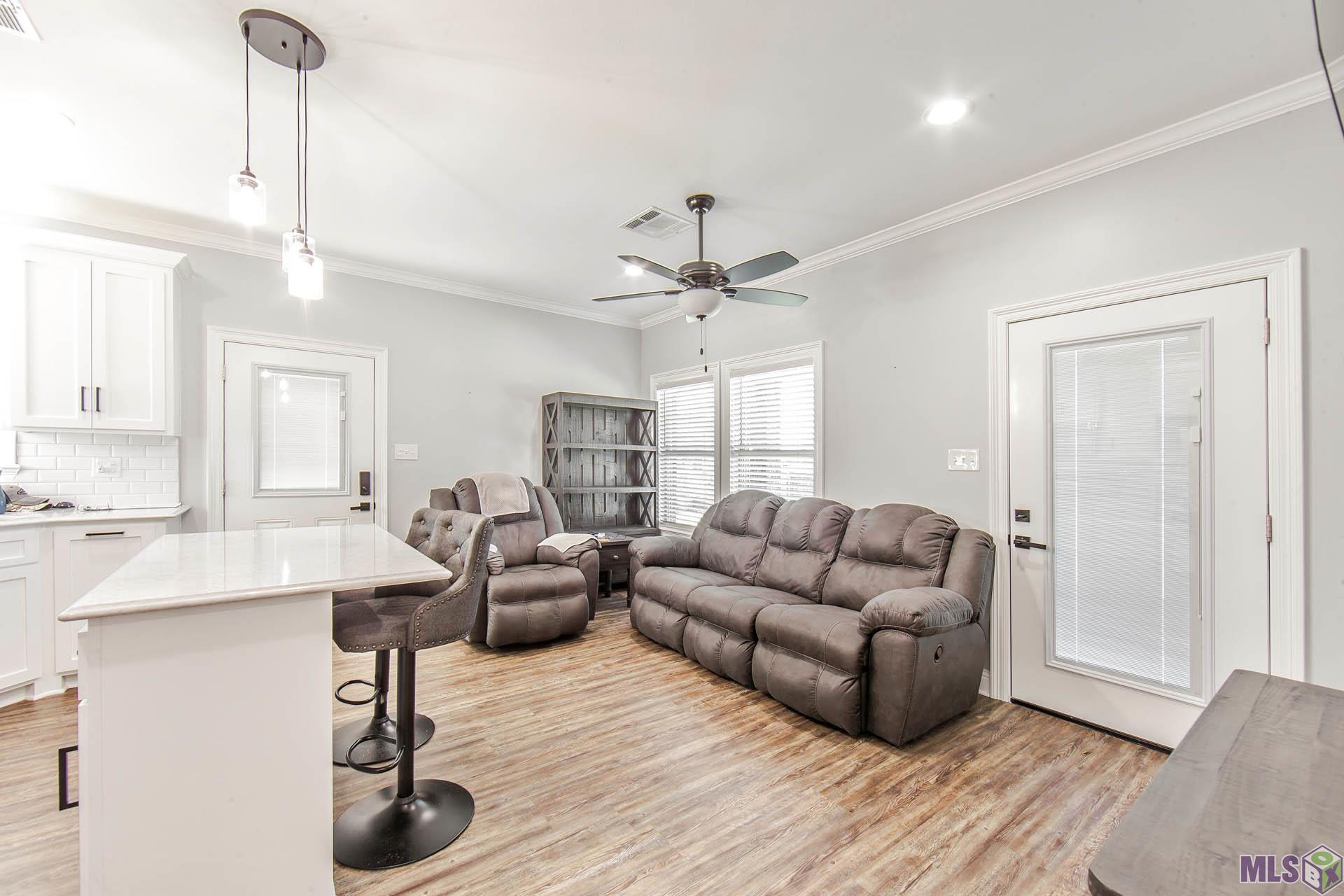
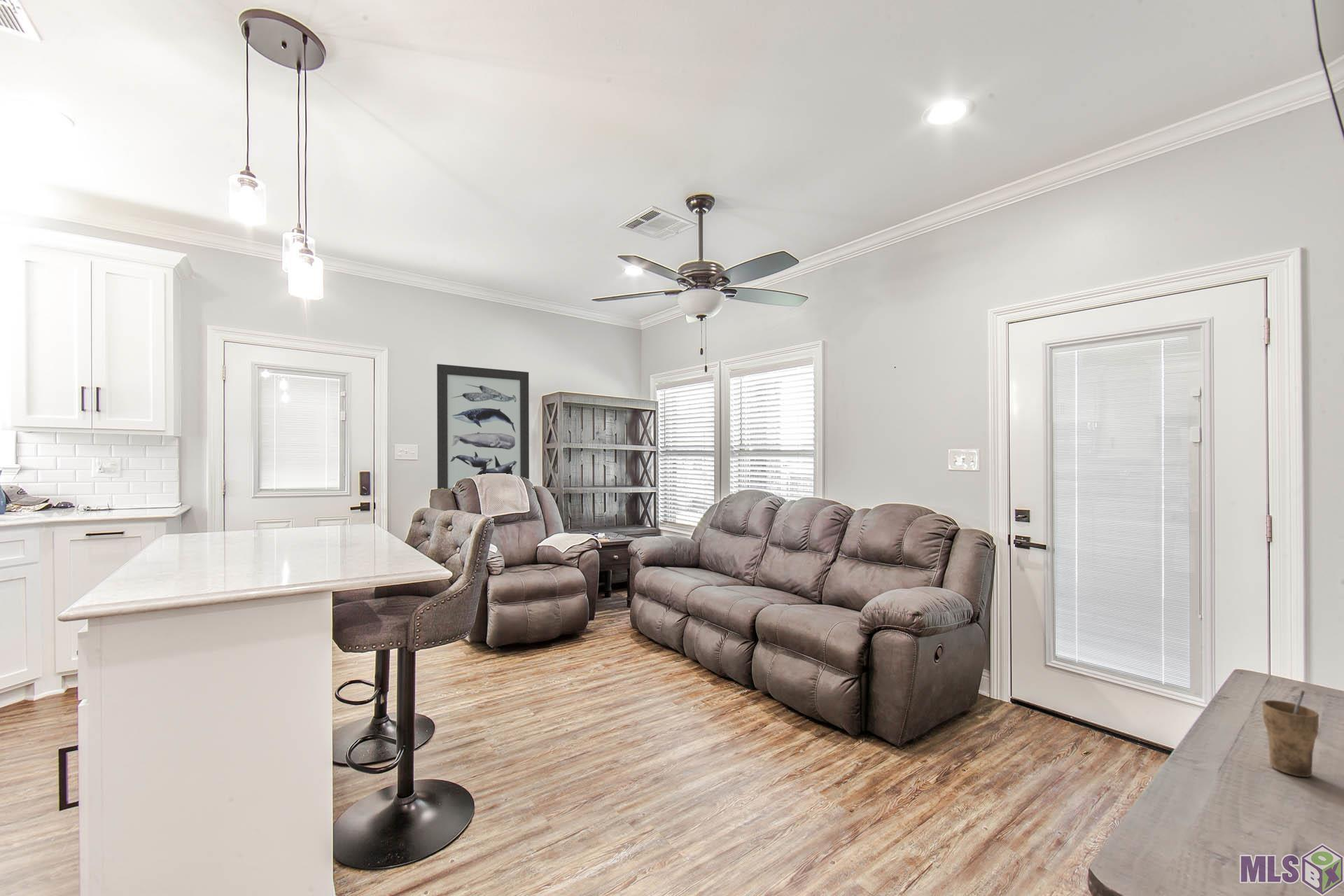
+ wall art [436,363,530,489]
+ cup [1261,689,1320,778]
